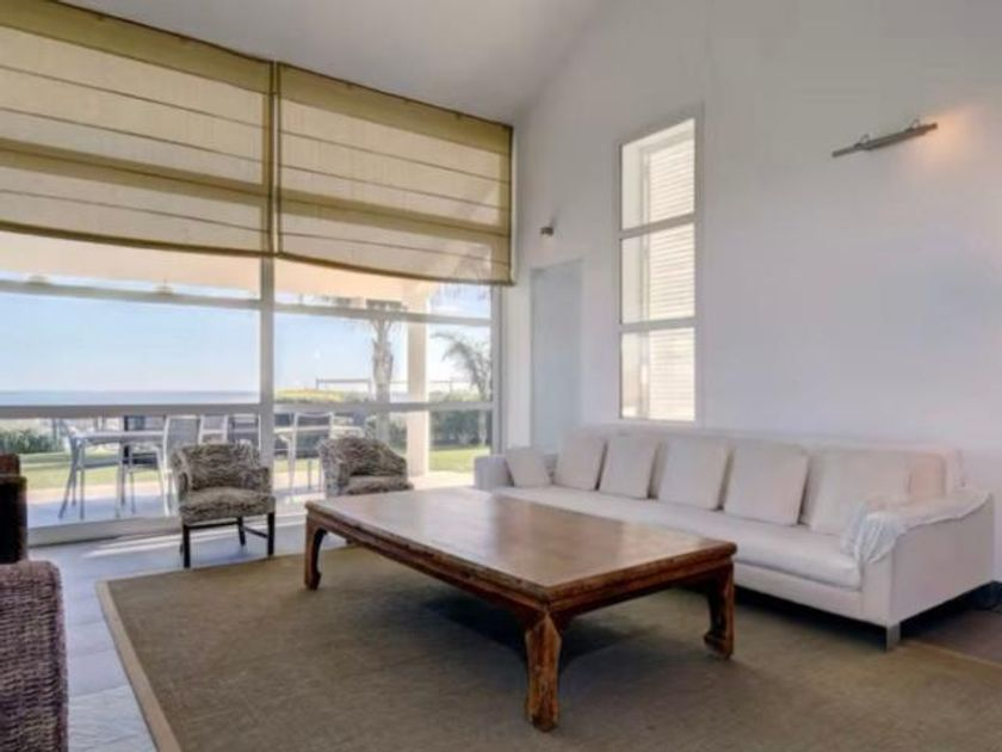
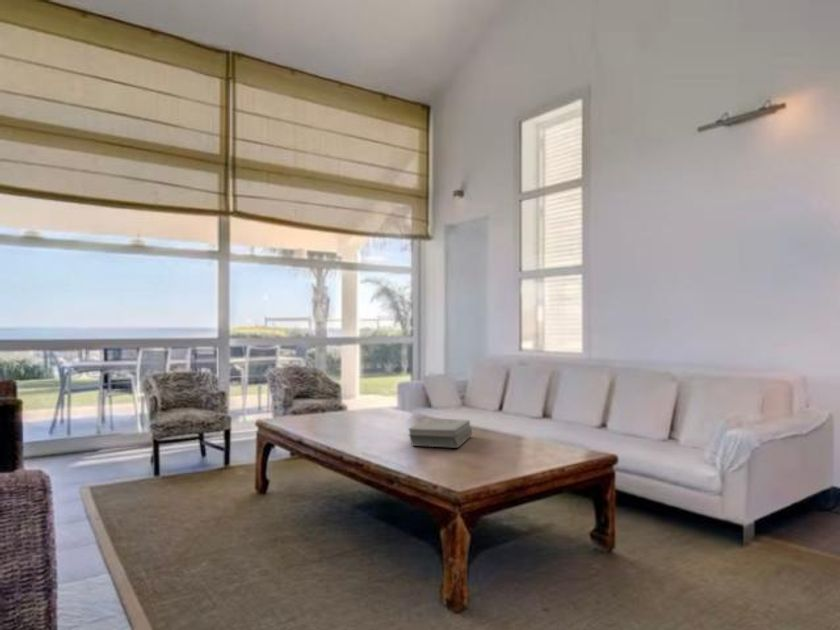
+ books [407,417,473,449]
